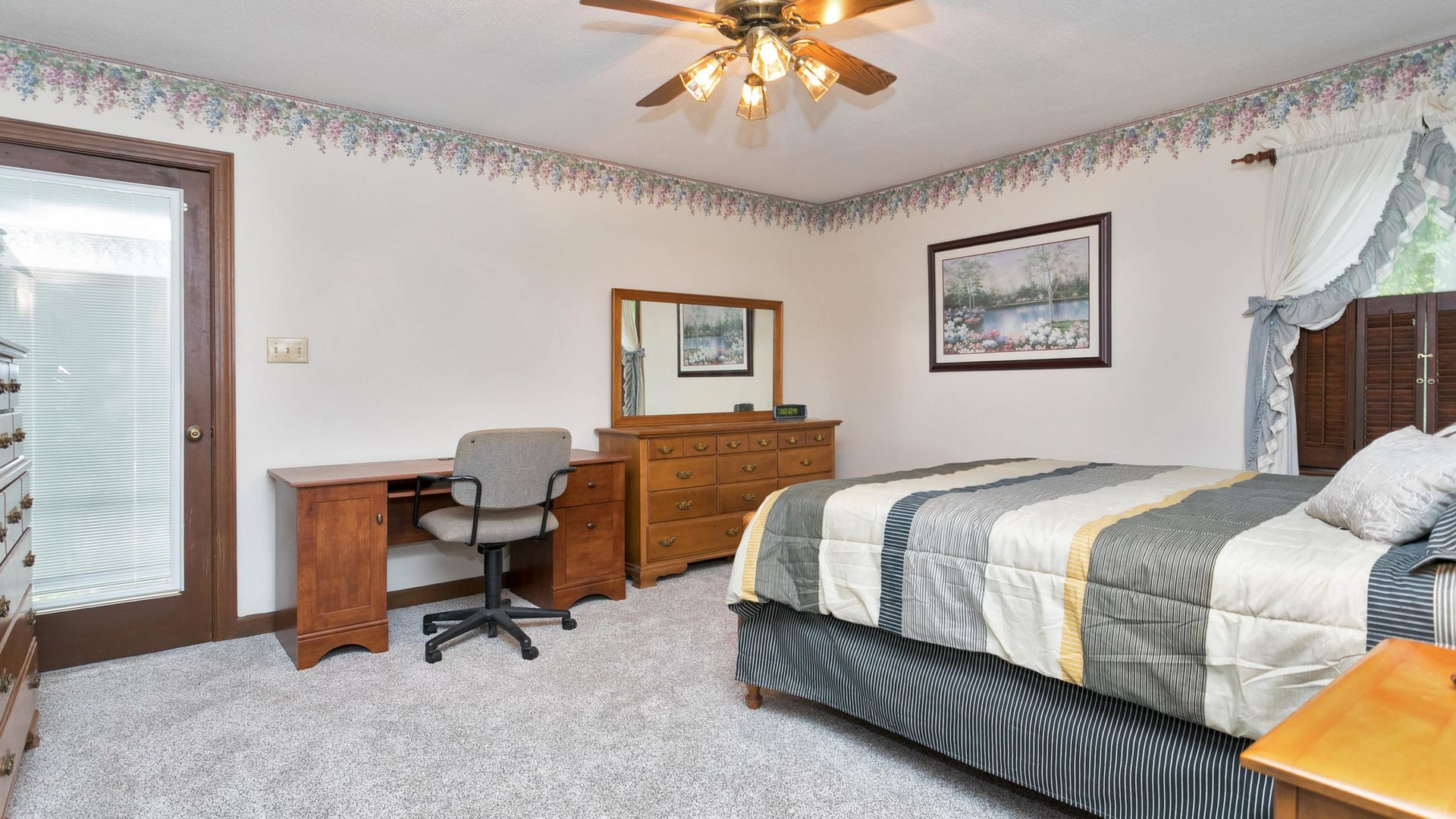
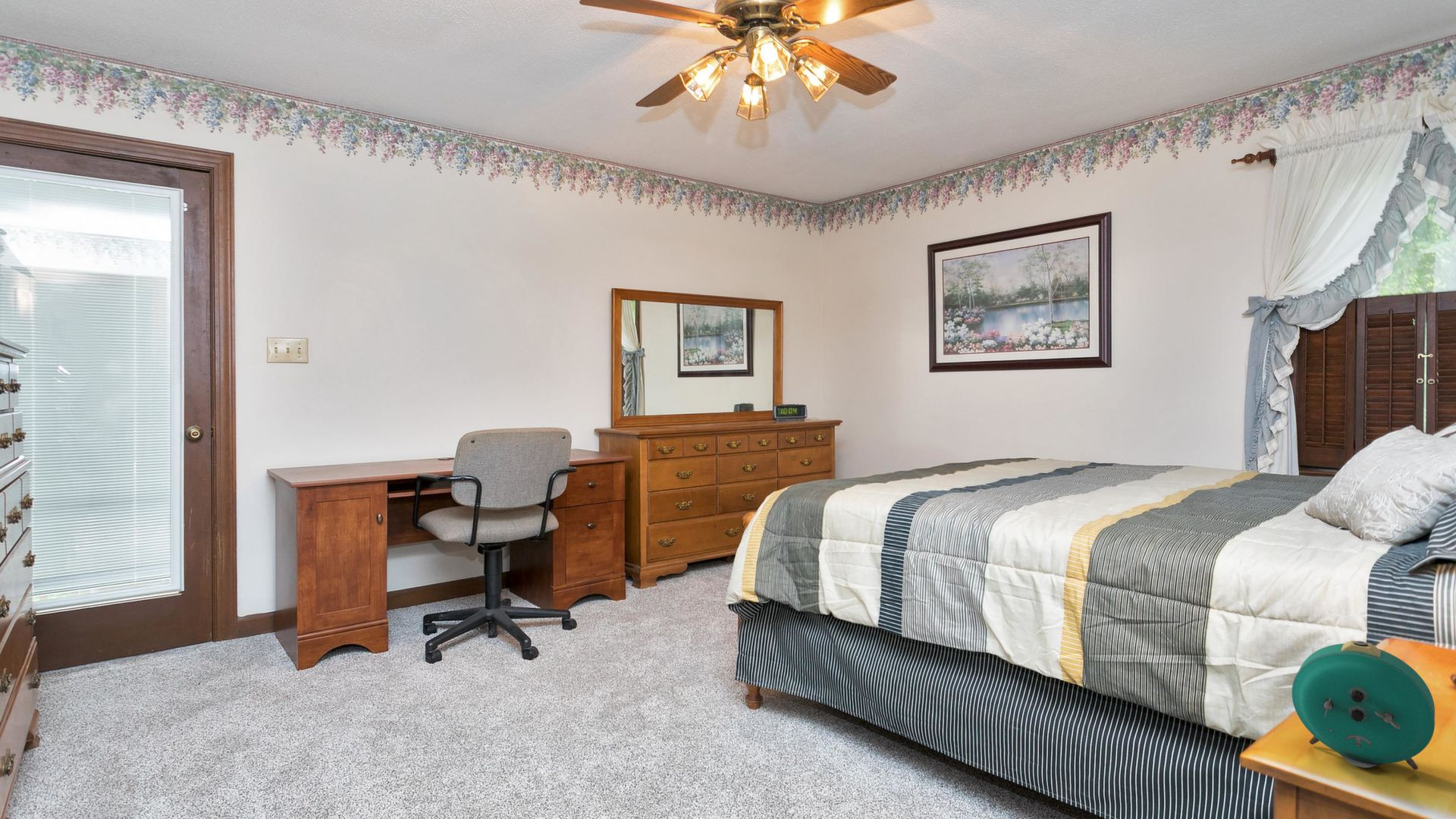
+ alarm clock [1291,640,1436,770]
